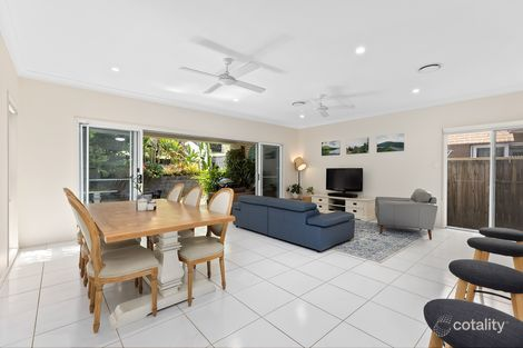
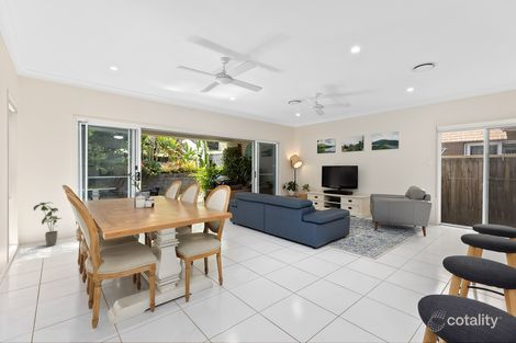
+ house plant [32,202,61,248]
